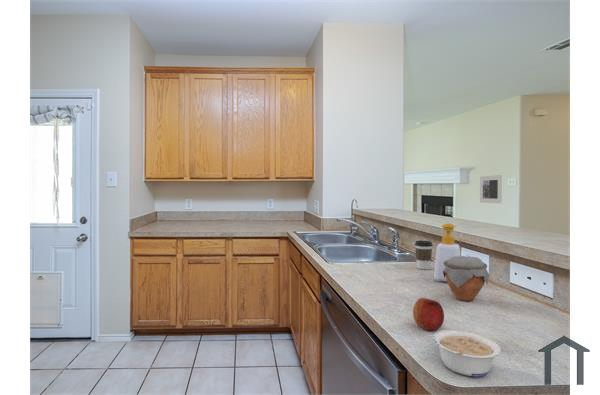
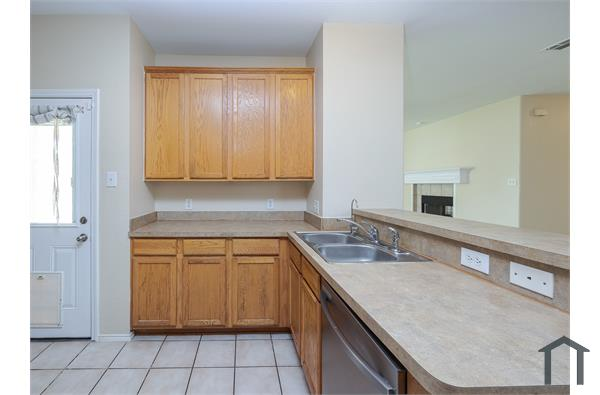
- coffee cup [414,240,434,270]
- soap bottle [433,222,461,283]
- jar [443,255,490,302]
- fruit [412,297,445,331]
- legume [432,329,502,378]
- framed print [479,174,503,204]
